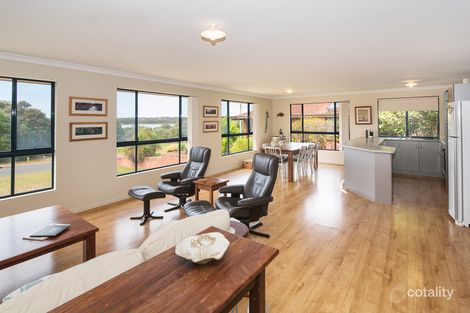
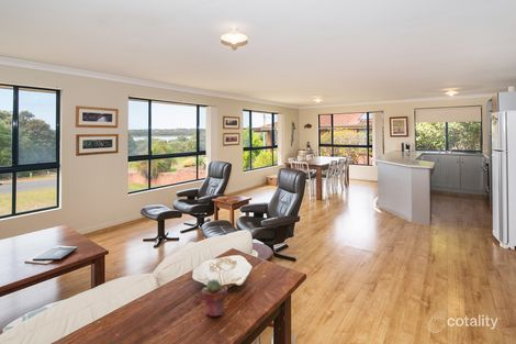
+ potted succulent [201,278,228,318]
